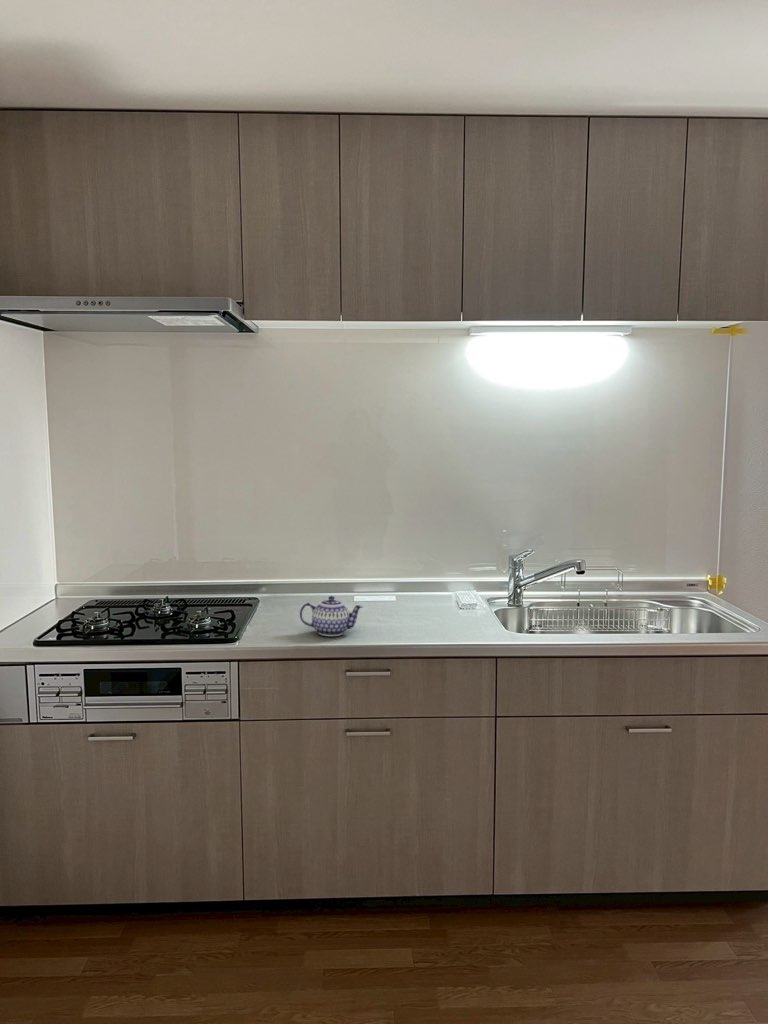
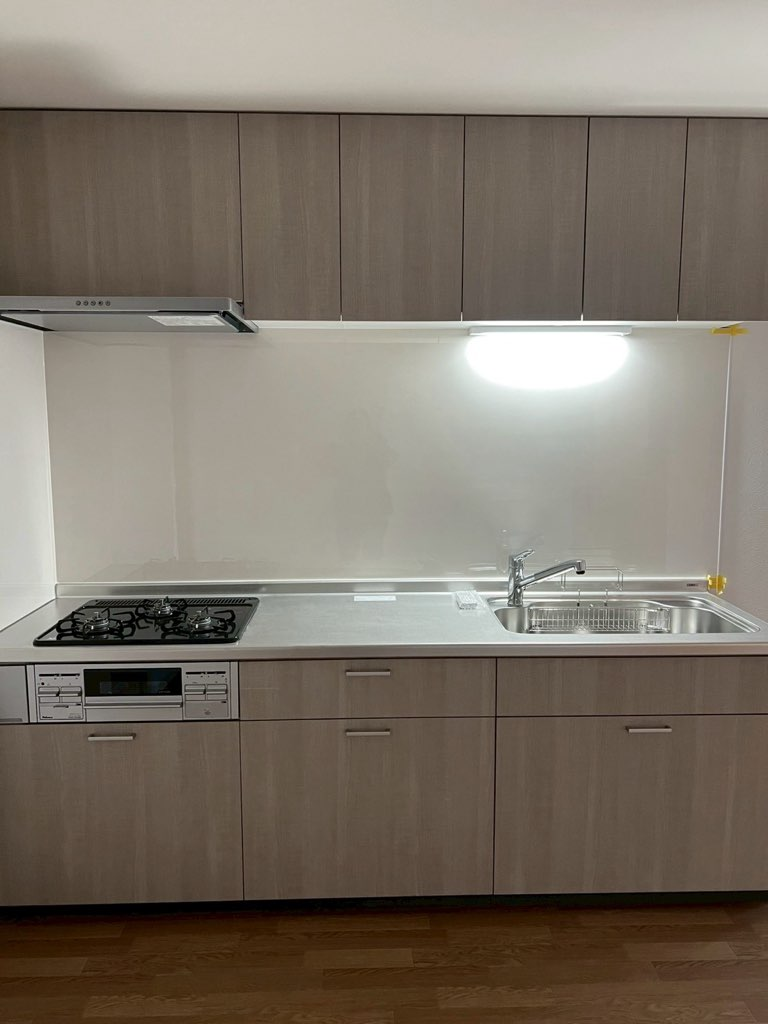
- teapot [299,595,364,637]
